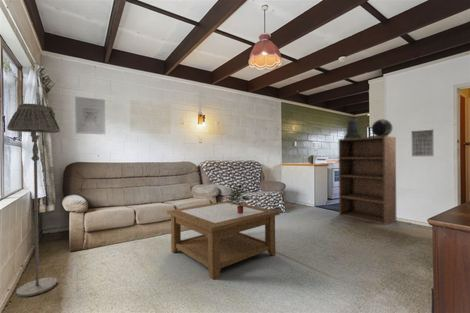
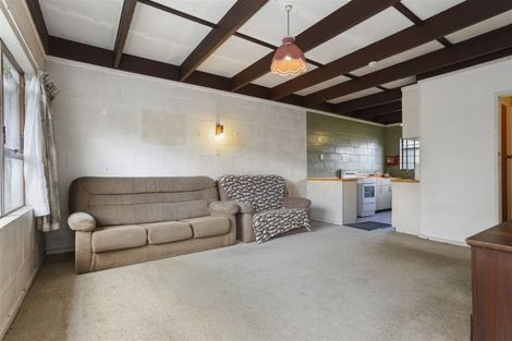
- coffee table [166,200,281,281]
- potted plant [221,184,251,214]
- globe [371,118,393,137]
- floor lamp [6,103,61,298]
- pedestal [343,118,363,139]
- calendar [410,123,435,157]
- bookshelf [338,136,397,226]
- wall art [74,96,106,135]
